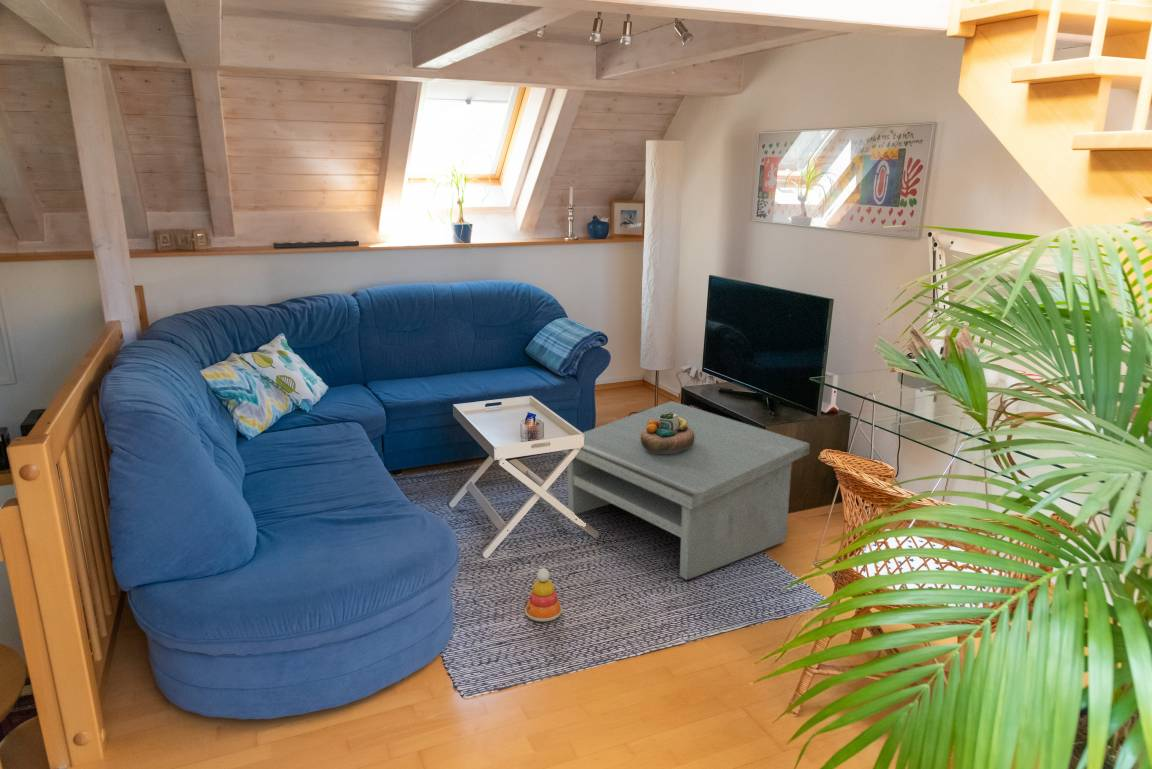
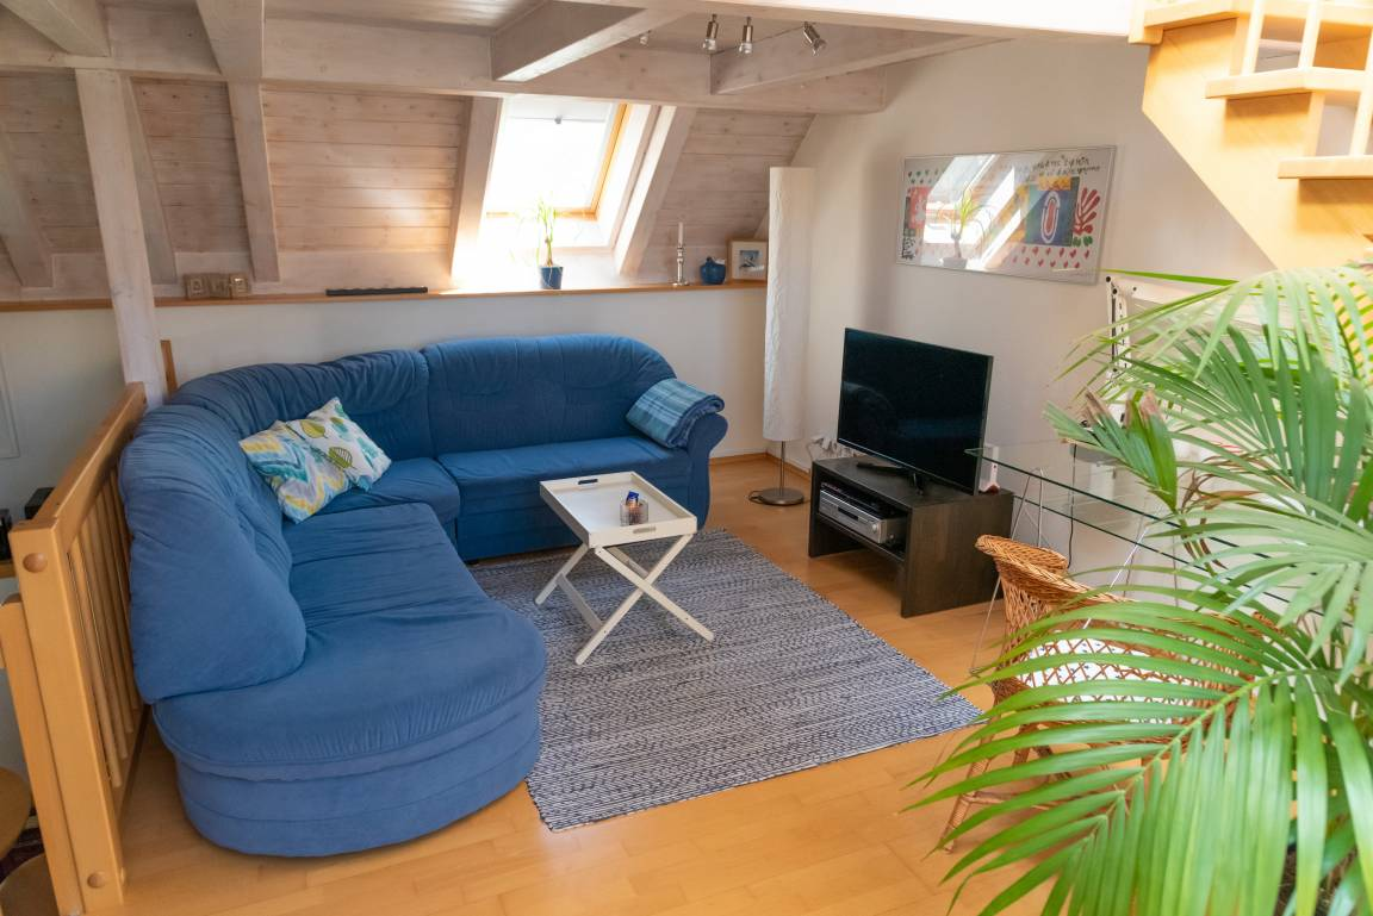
- coffee table [560,400,811,581]
- stacking toy [524,567,563,623]
- decorative bowl [640,411,695,453]
